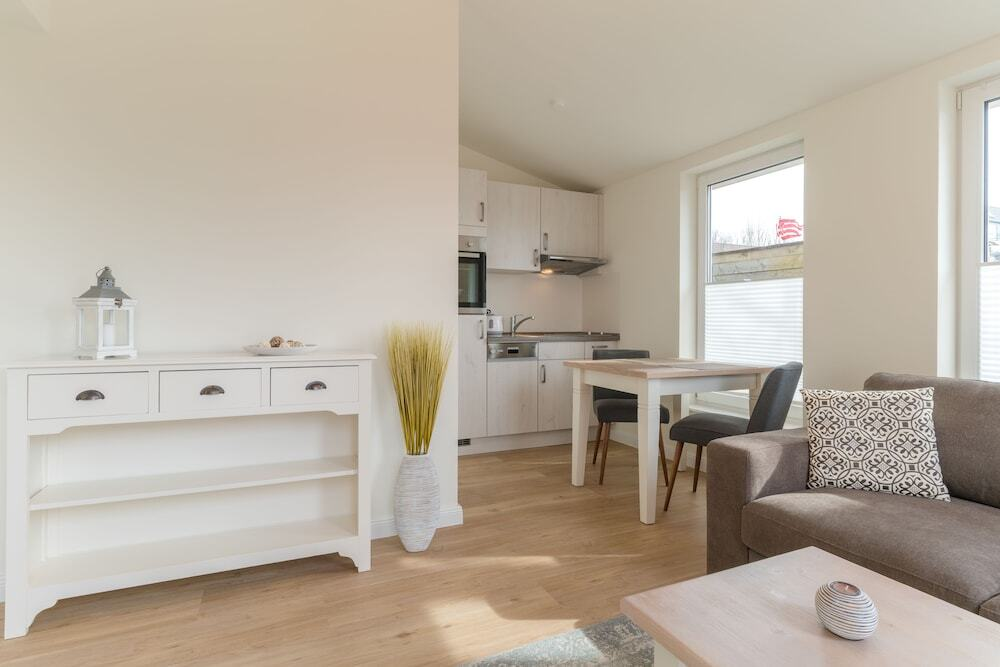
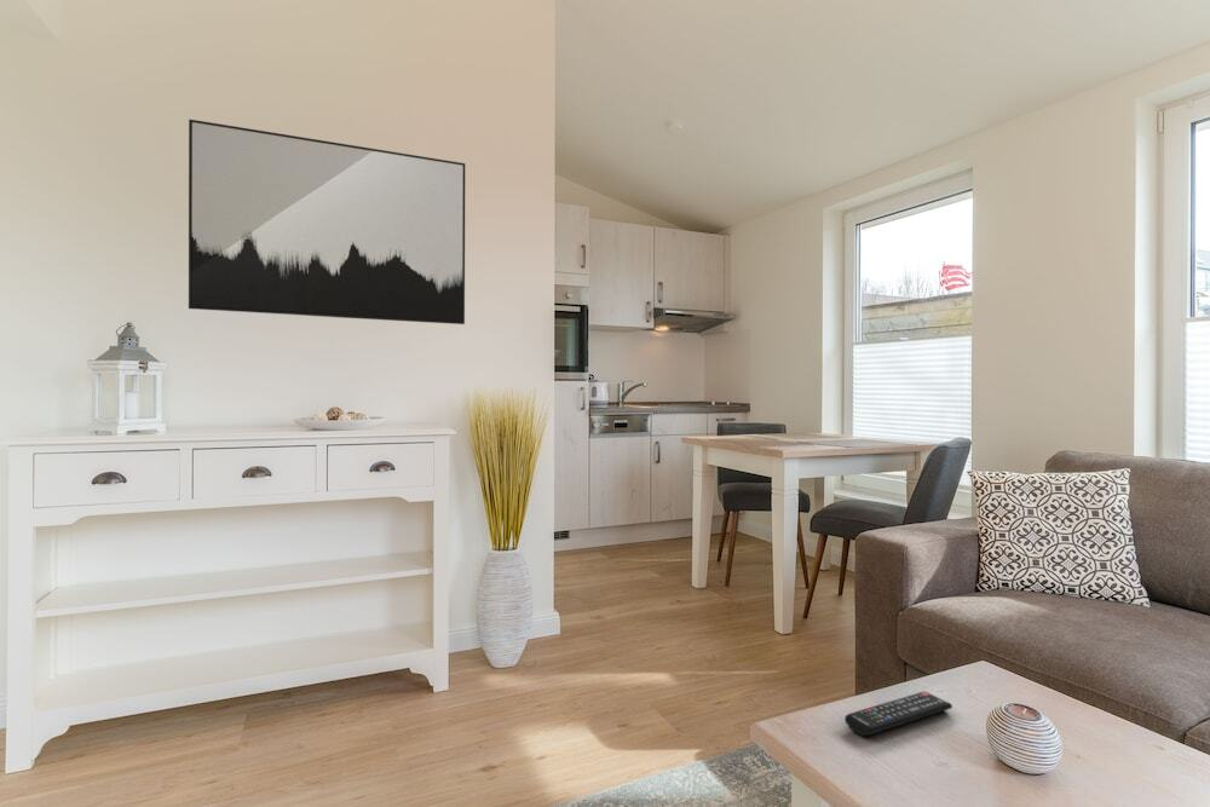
+ wall art [188,119,466,325]
+ remote control [843,691,953,738]
